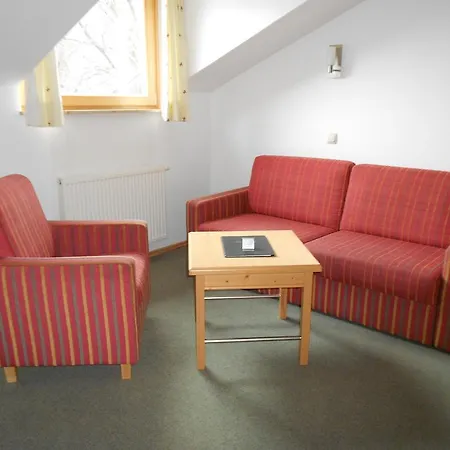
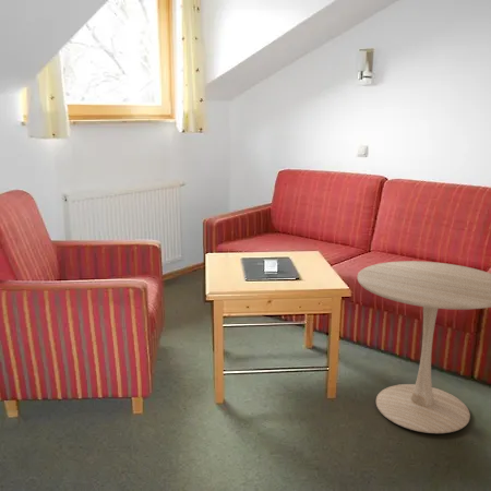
+ side table [357,260,491,434]
